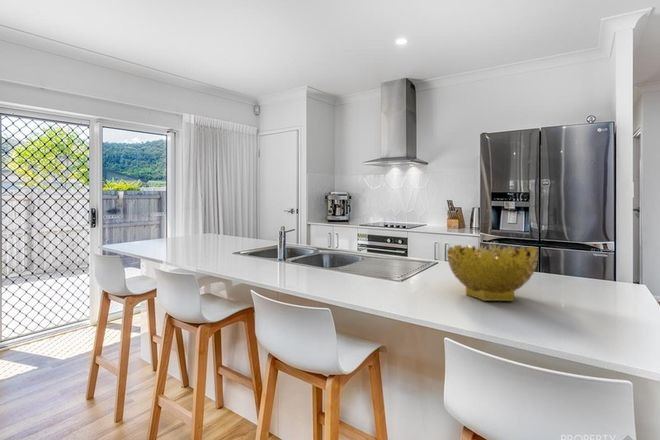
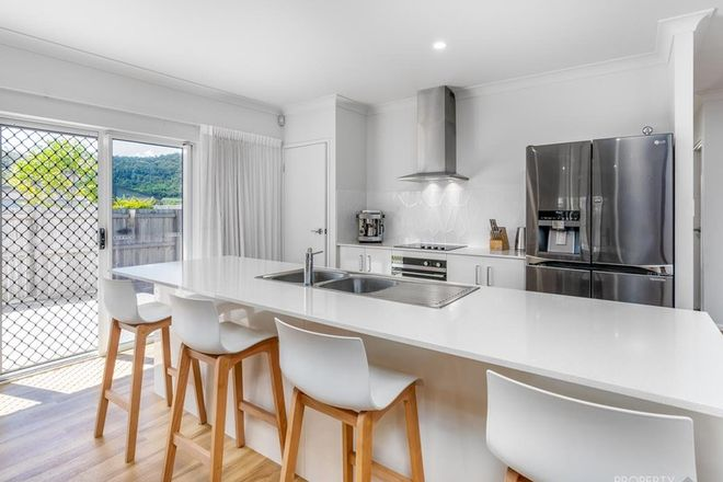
- decorative bowl [446,243,539,302]
